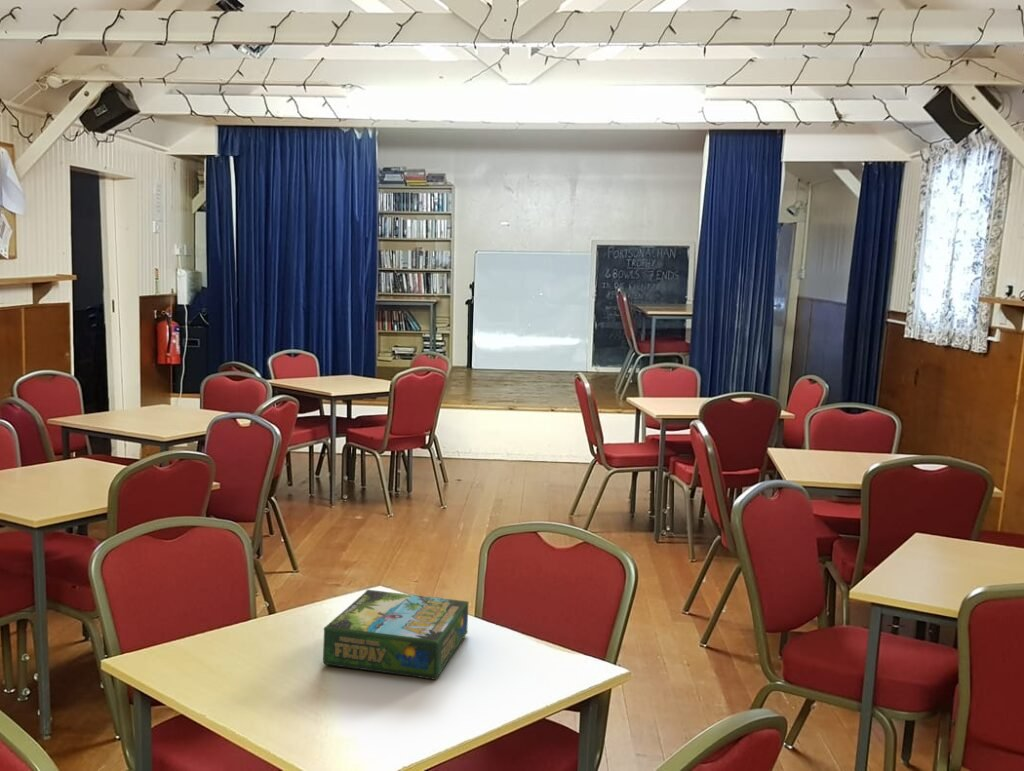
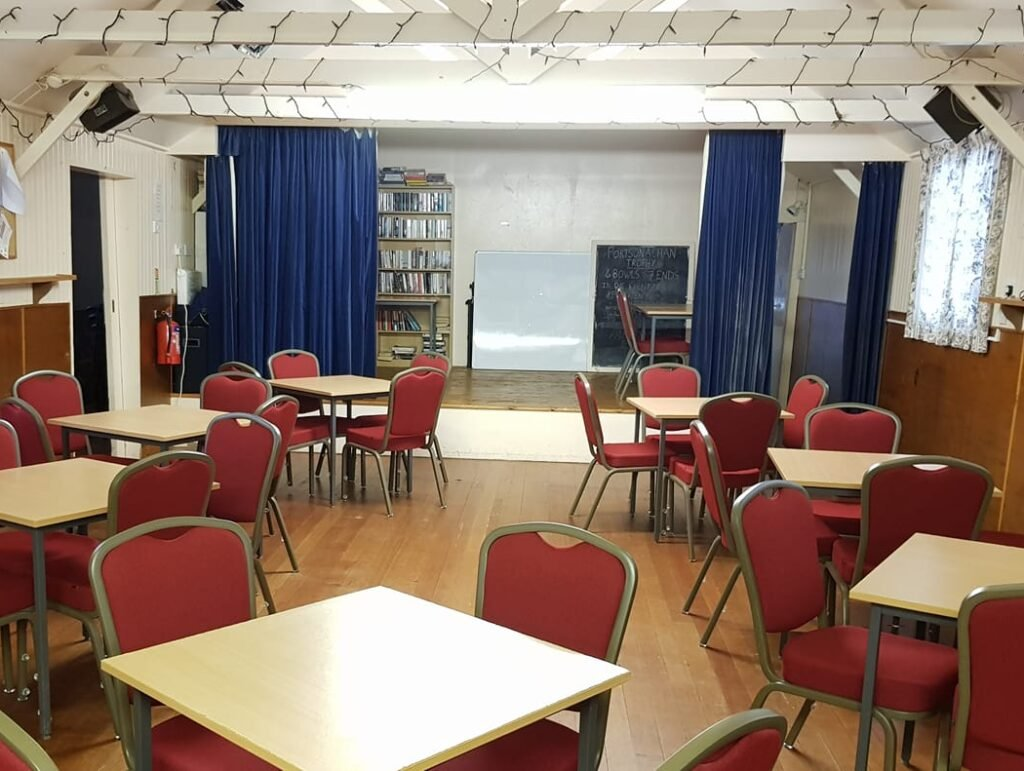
- board game [322,589,470,681]
